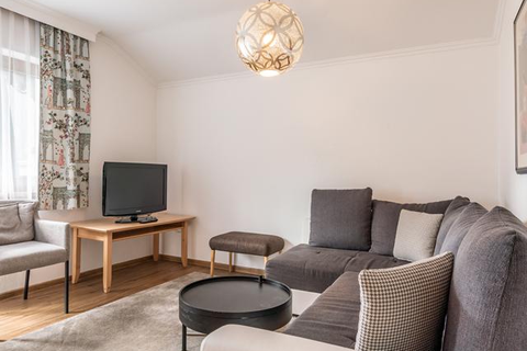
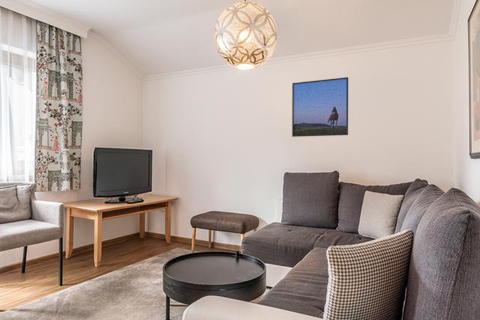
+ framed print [291,76,349,138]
